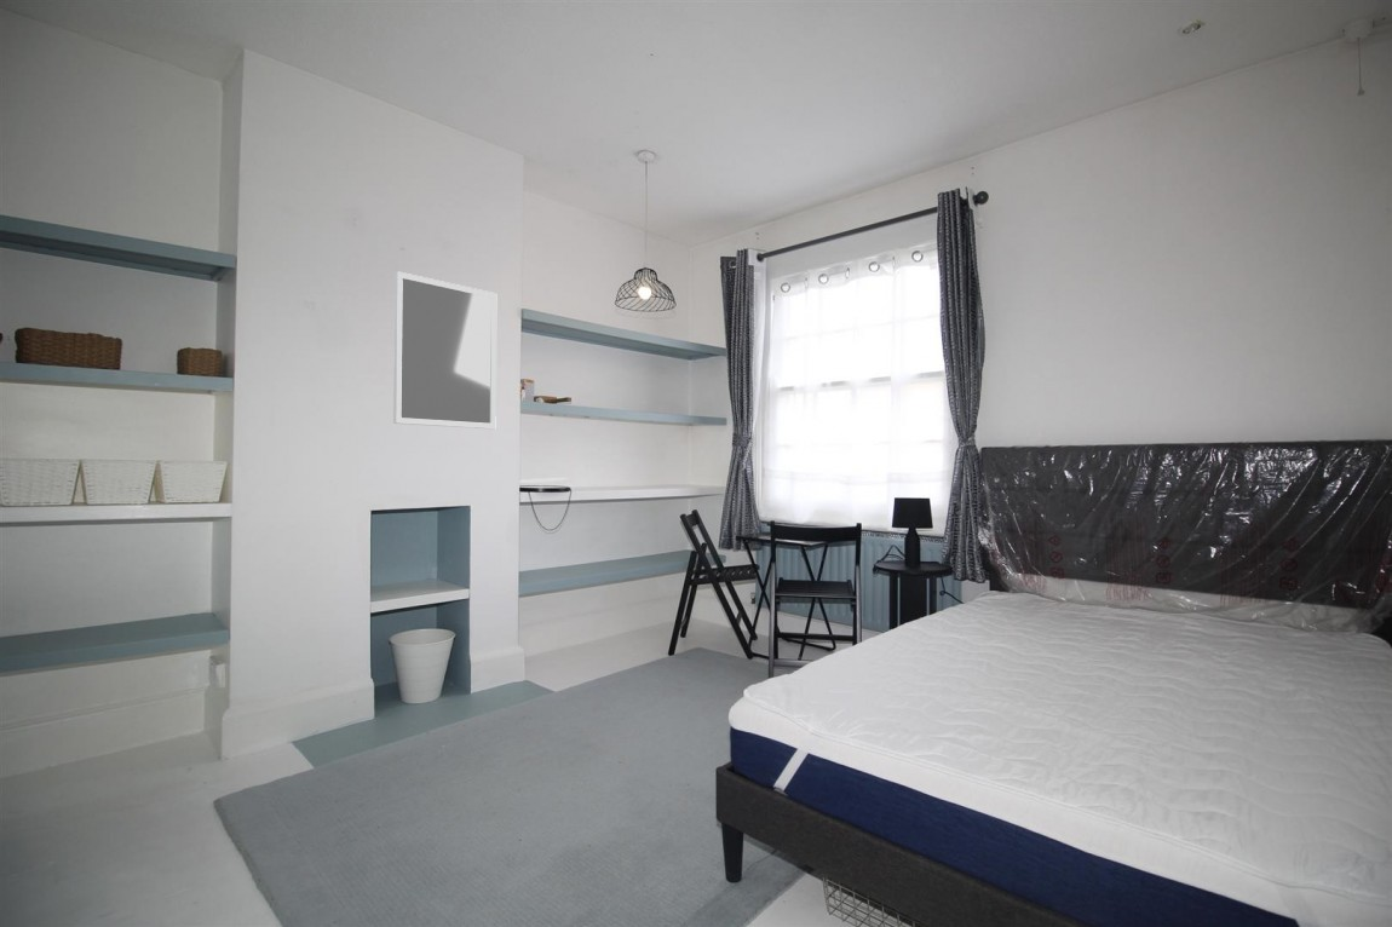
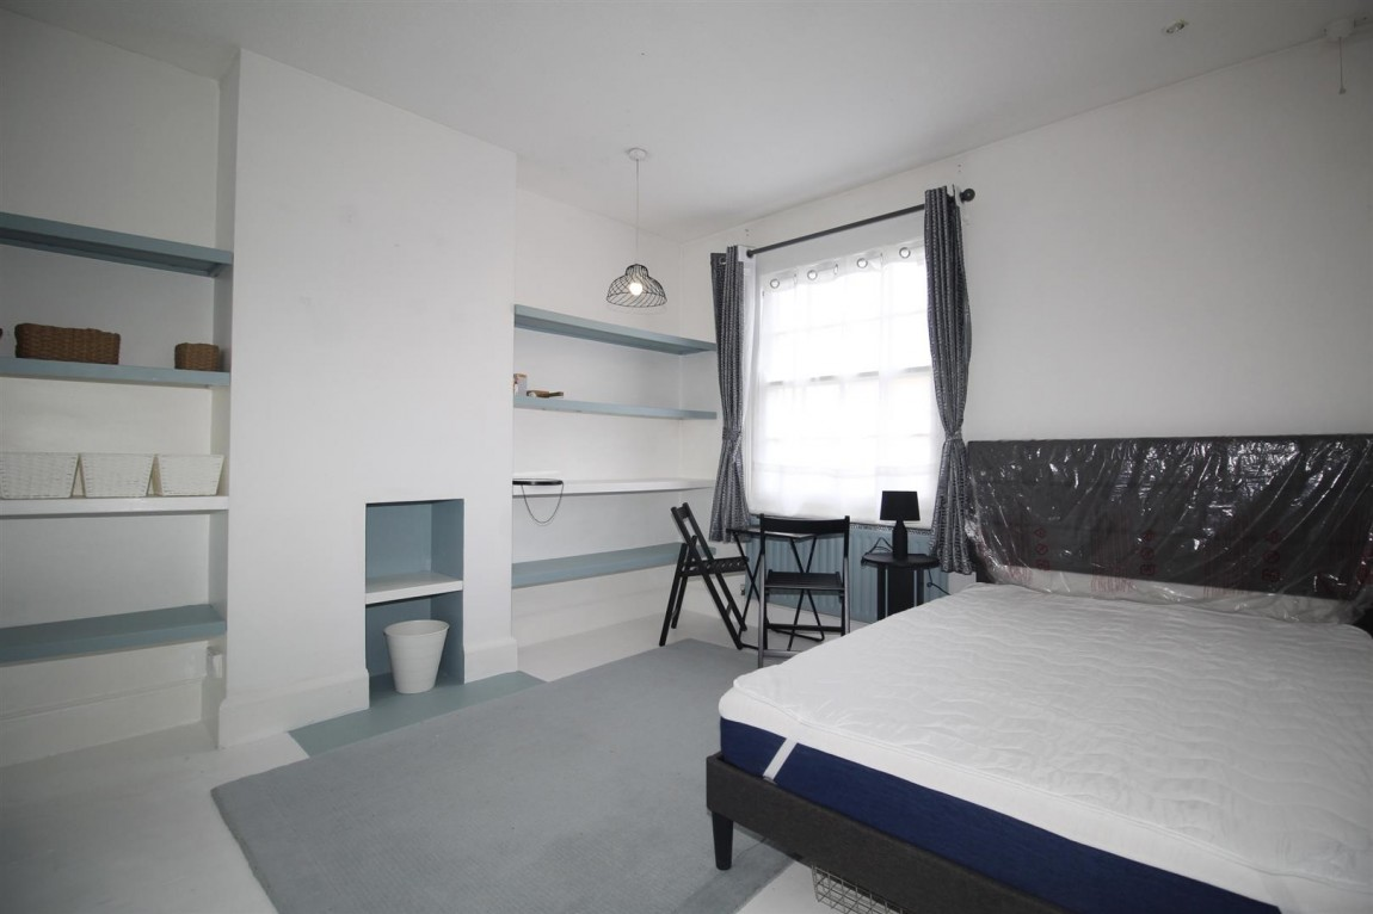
- home mirror [392,270,497,430]
